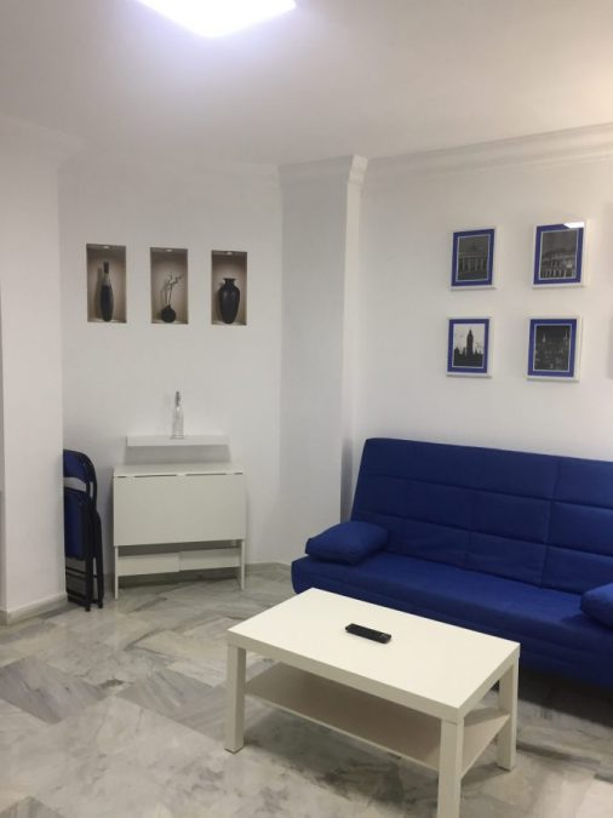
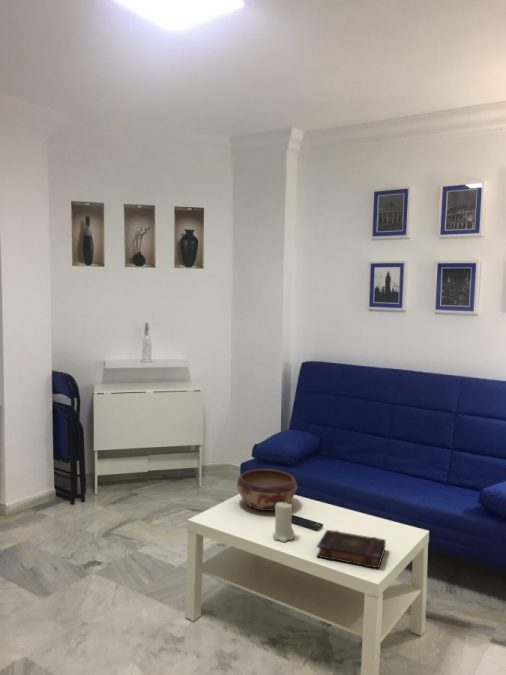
+ candle [272,501,296,543]
+ book [316,529,387,569]
+ decorative bowl [236,468,298,512]
